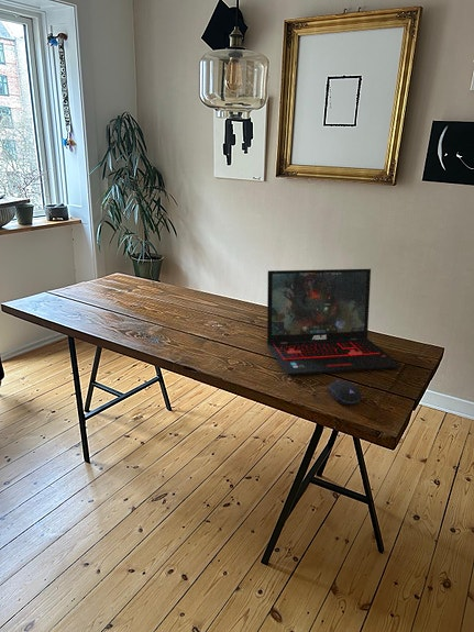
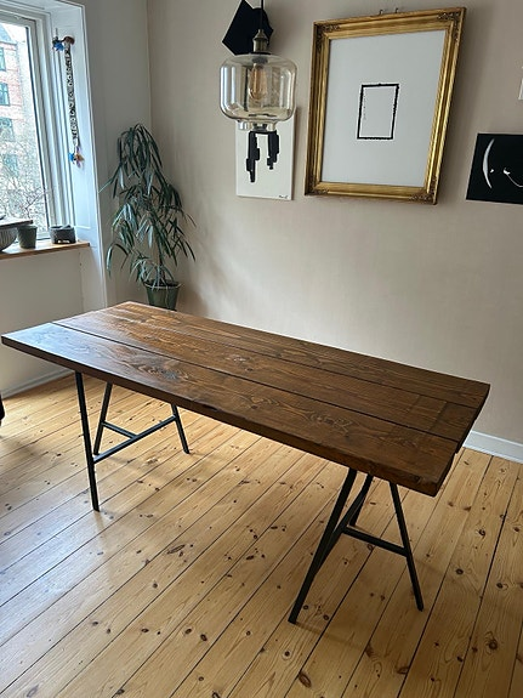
- laptop [266,268,403,376]
- computer mouse [328,378,363,407]
